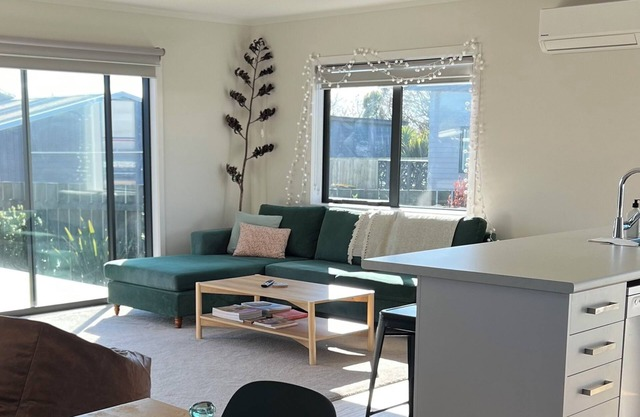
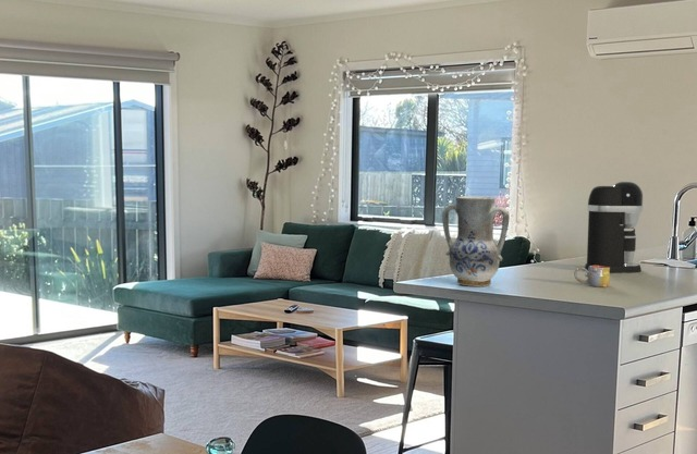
+ mug [573,266,611,289]
+ vase [441,195,511,287]
+ coffee maker [584,181,644,273]
